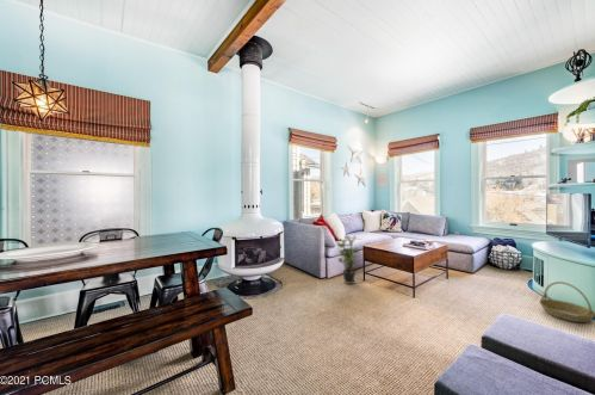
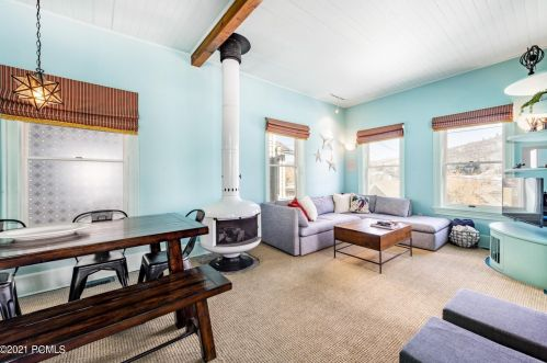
- basket [538,280,595,323]
- potted plant [335,234,360,285]
